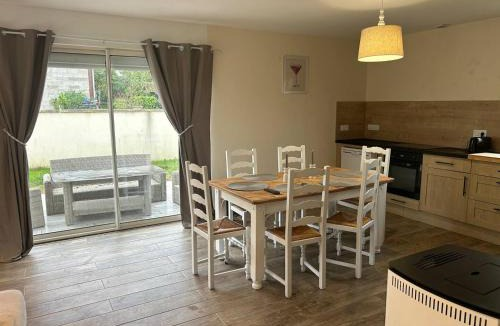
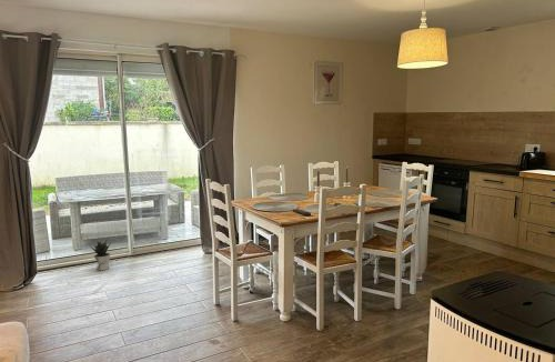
+ potted plant [91,237,112,271]
